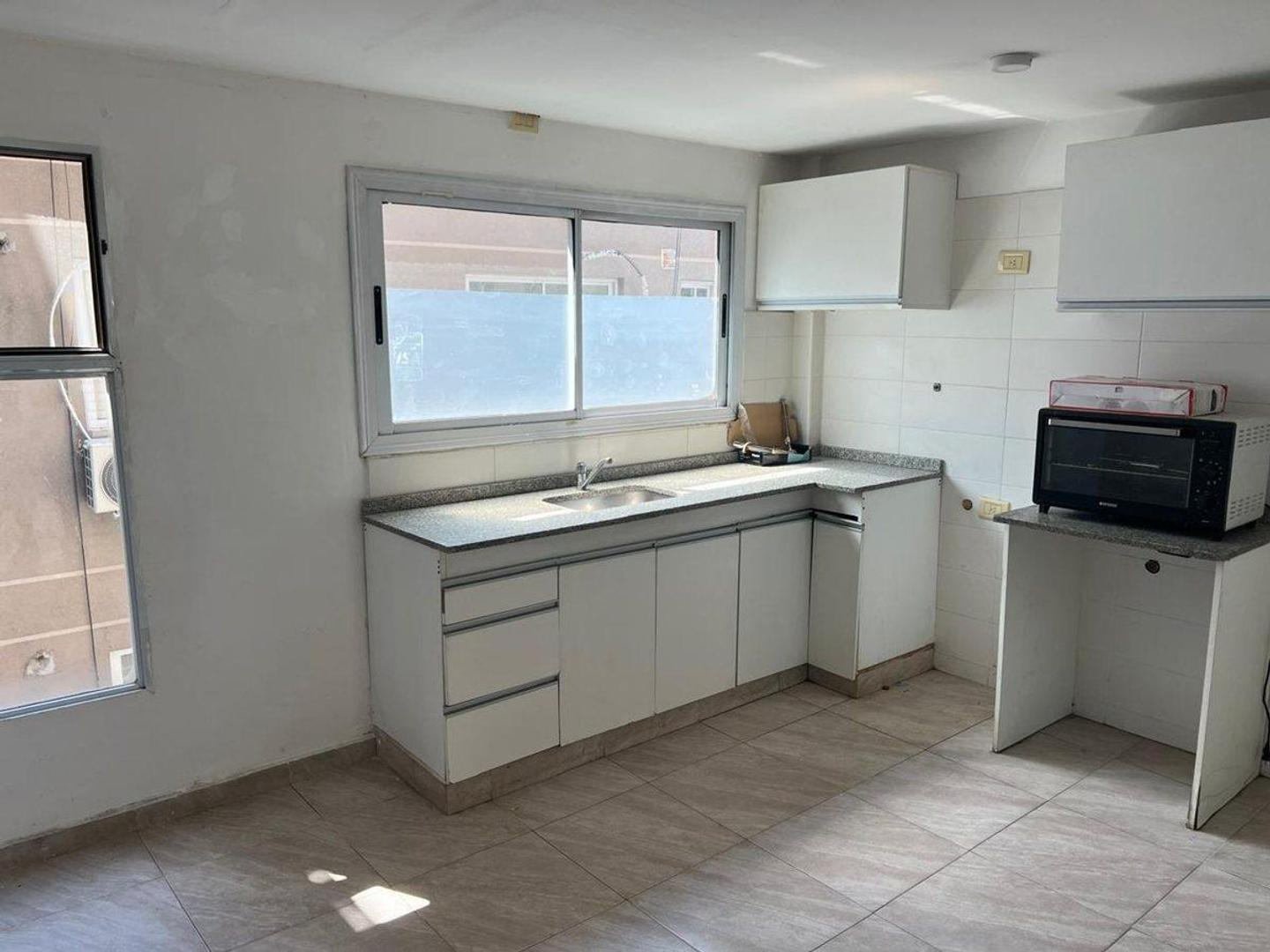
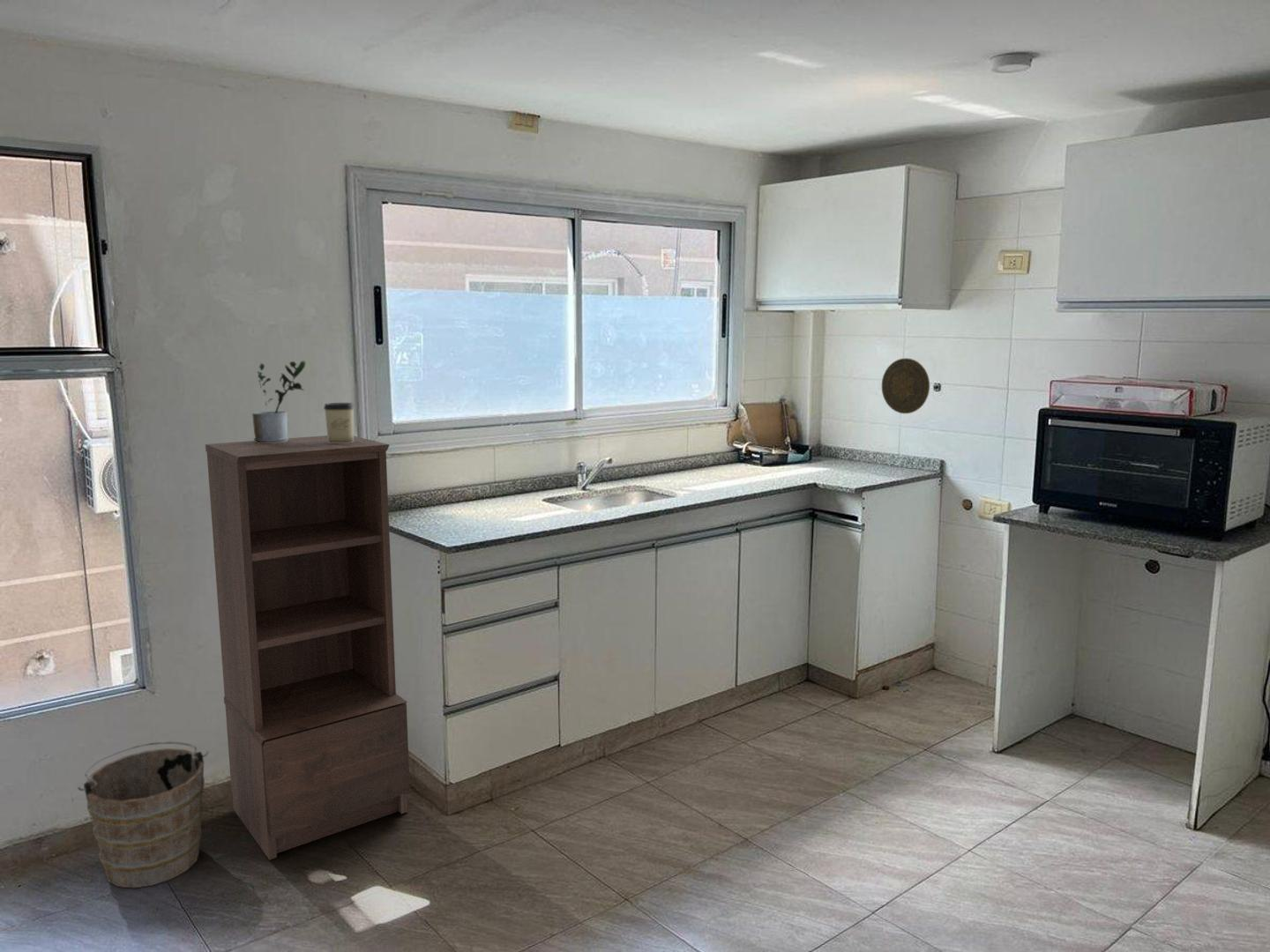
+ potted plant [251,361,306,443]
+ shelving unit [205,435,411,861]
+ bucket [77,741,209,889]
+ decorative plate [881,357,930,414]
+ cup [323,402,355,443]
